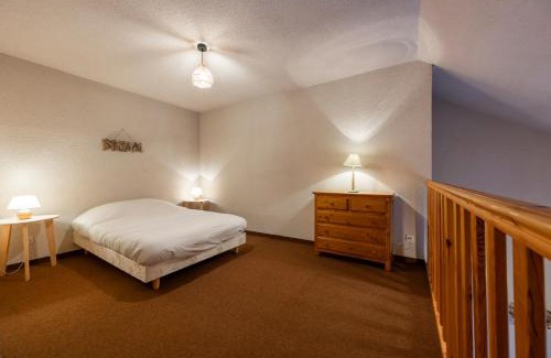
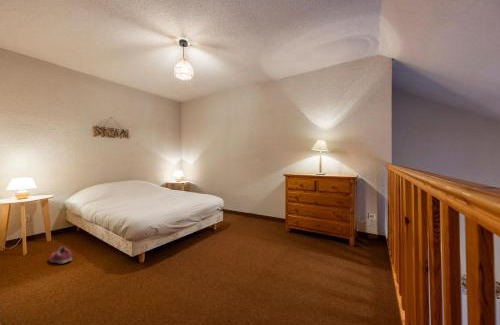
+ shoe [48,245,73,265]
